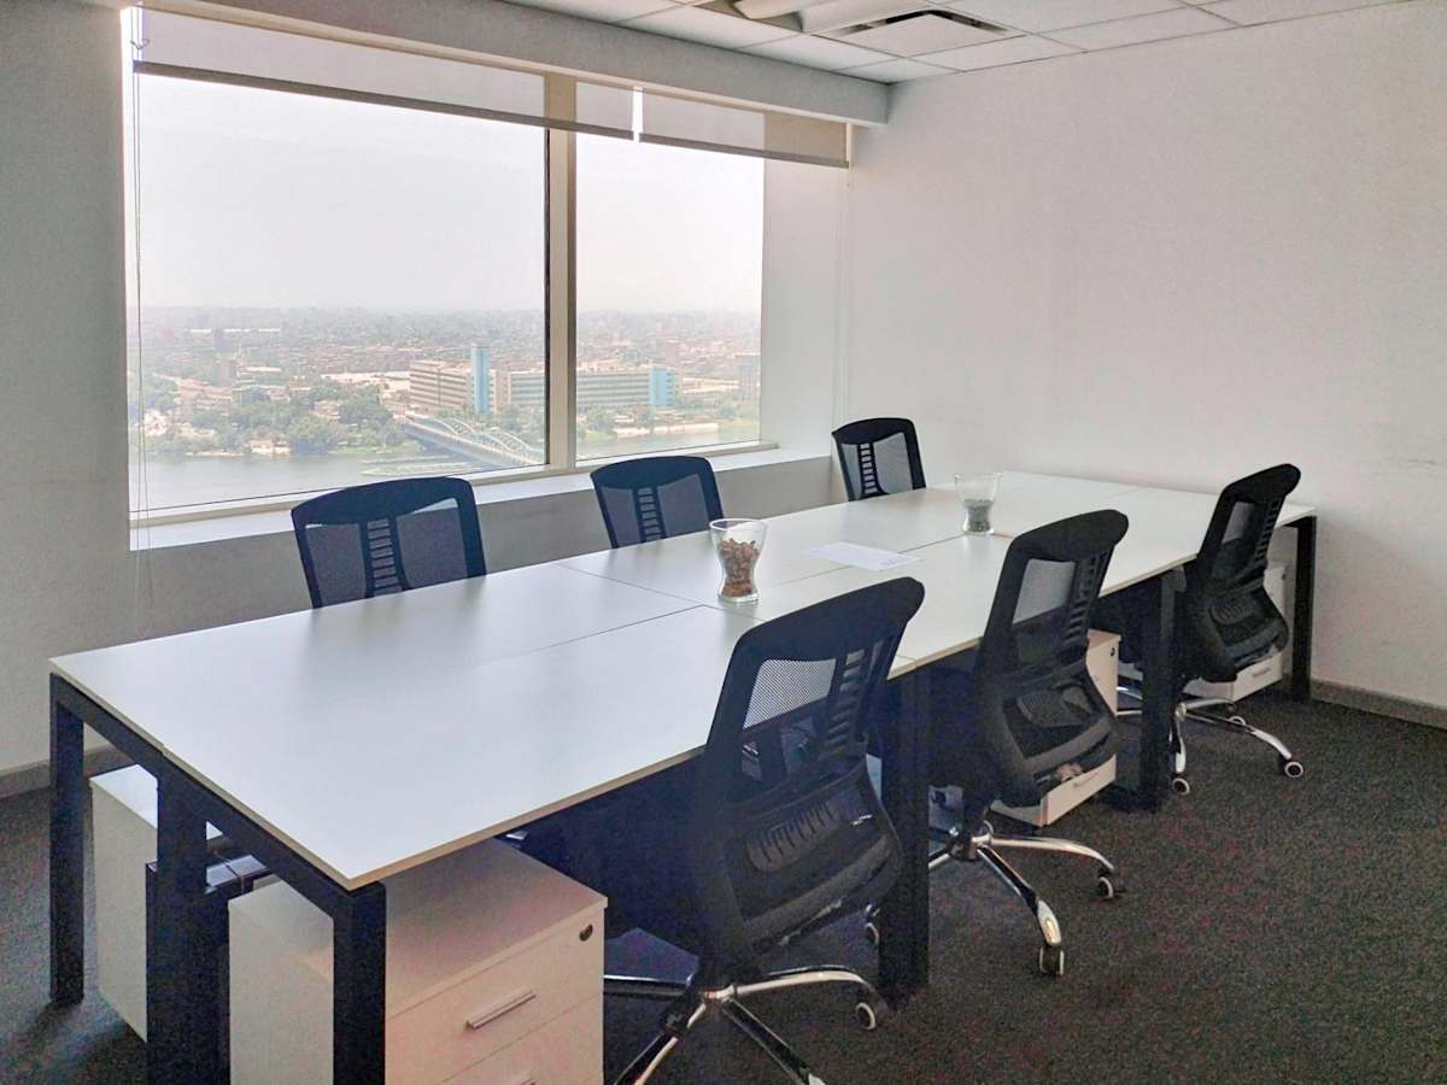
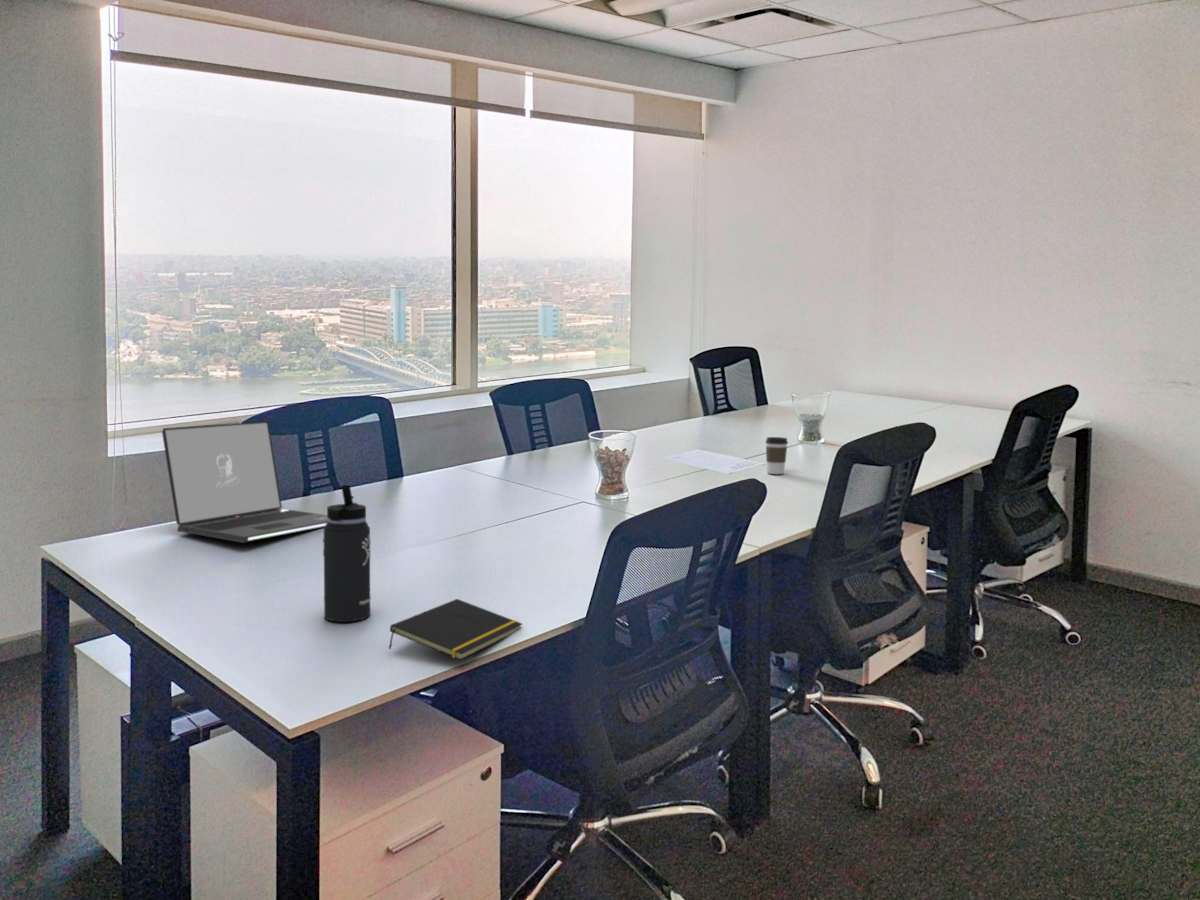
+ coffee cup [764,436,789,475]
+ laptop [161,420,327,544]
+ notepad [388,598,523,661]
+ thermos bottle [322,484,372,623]
